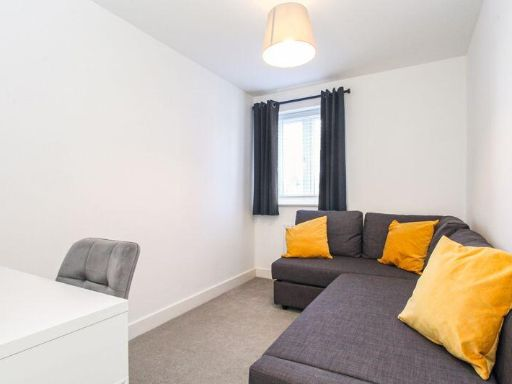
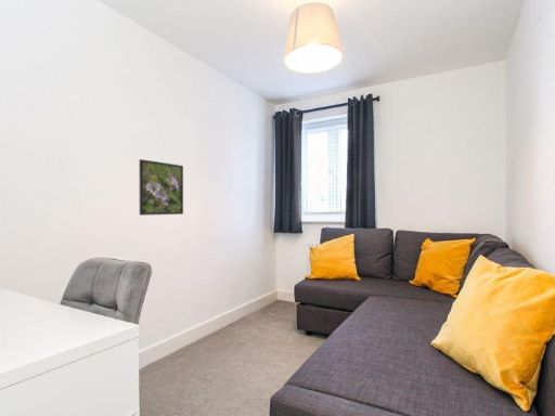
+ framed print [139,158,184,217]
